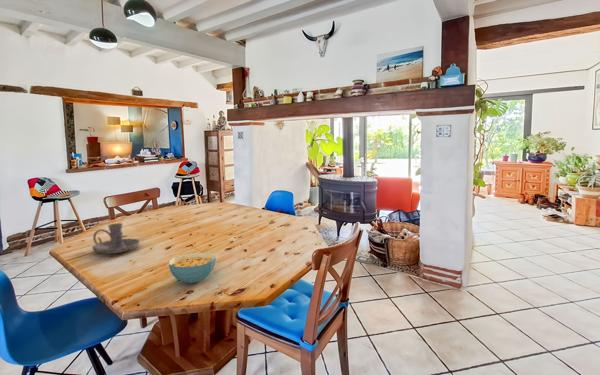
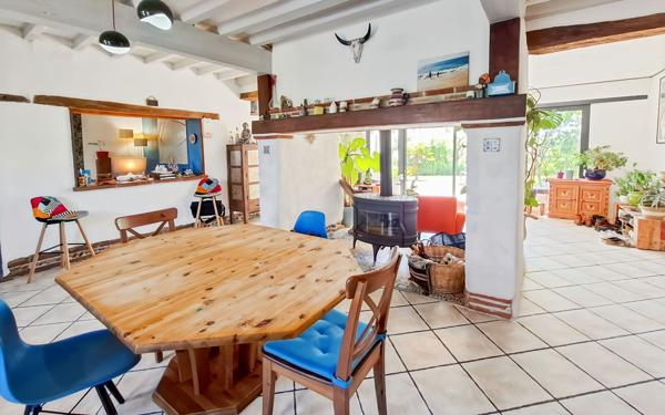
- cereal bowl [168,252,217,284]
- candle holder [91,222,141,255]
